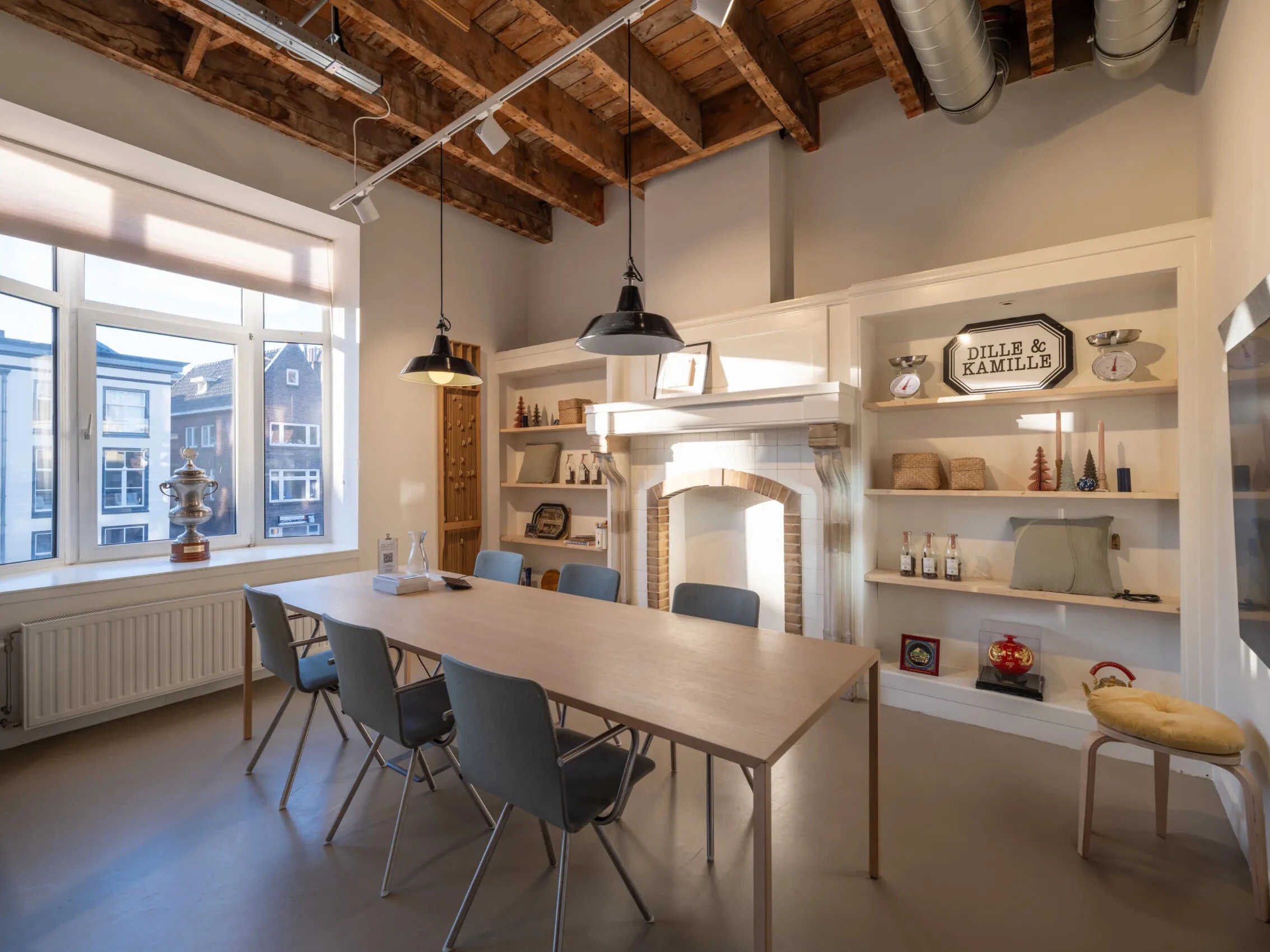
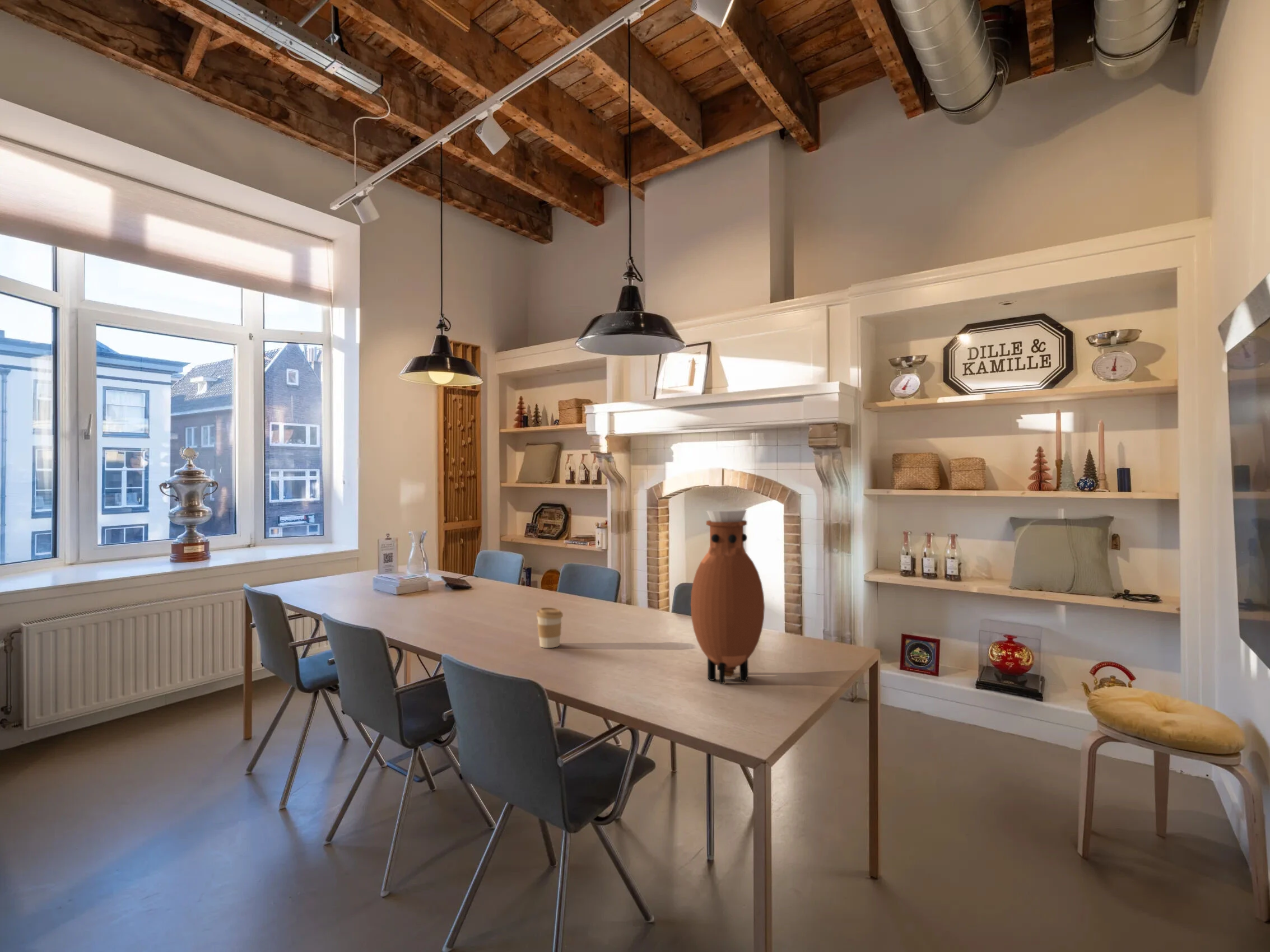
+ vase [690,509,765,684]
+ coffee cup [536,607,564,648]
